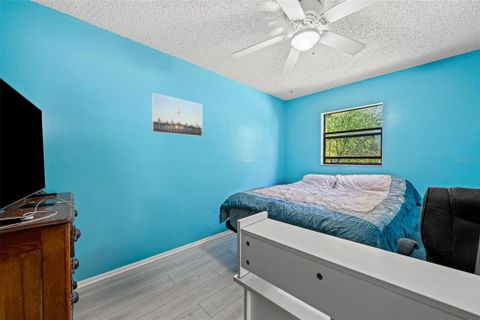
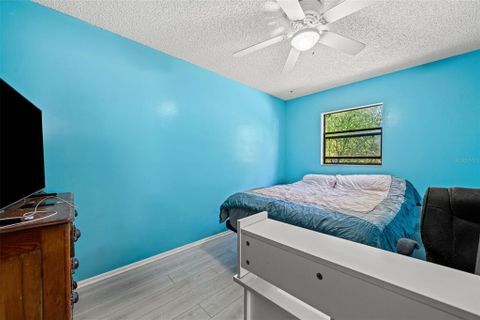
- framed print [151,92,203,138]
